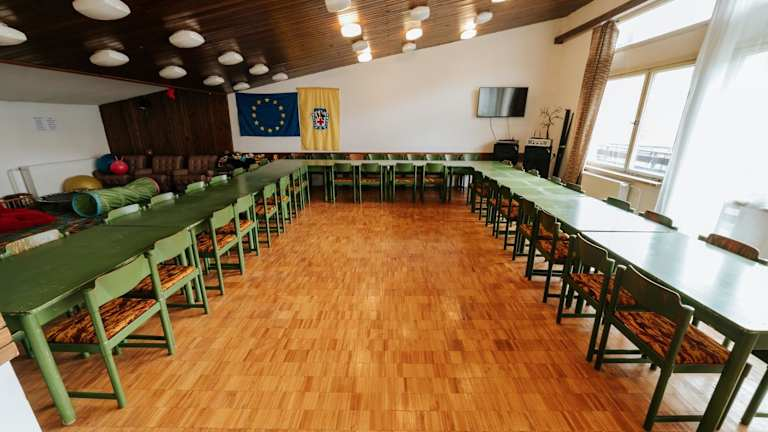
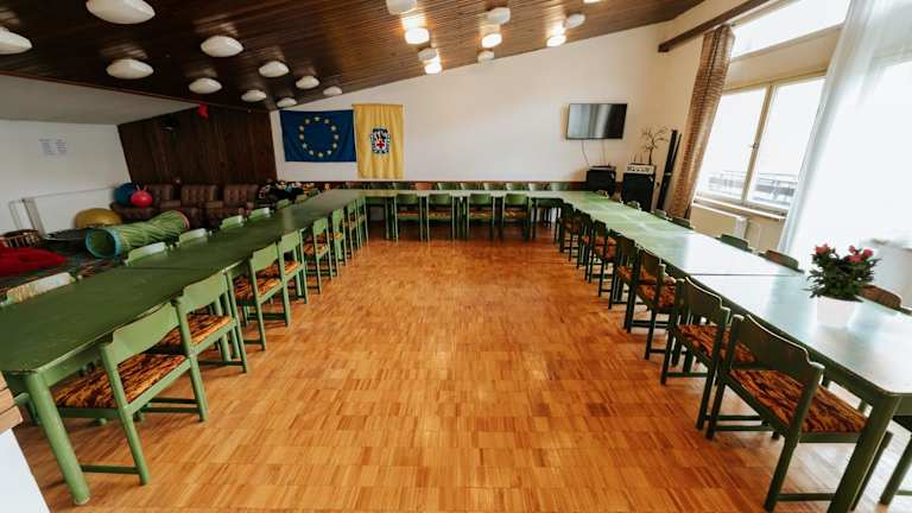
+ potted flower [800,242,884,328]
